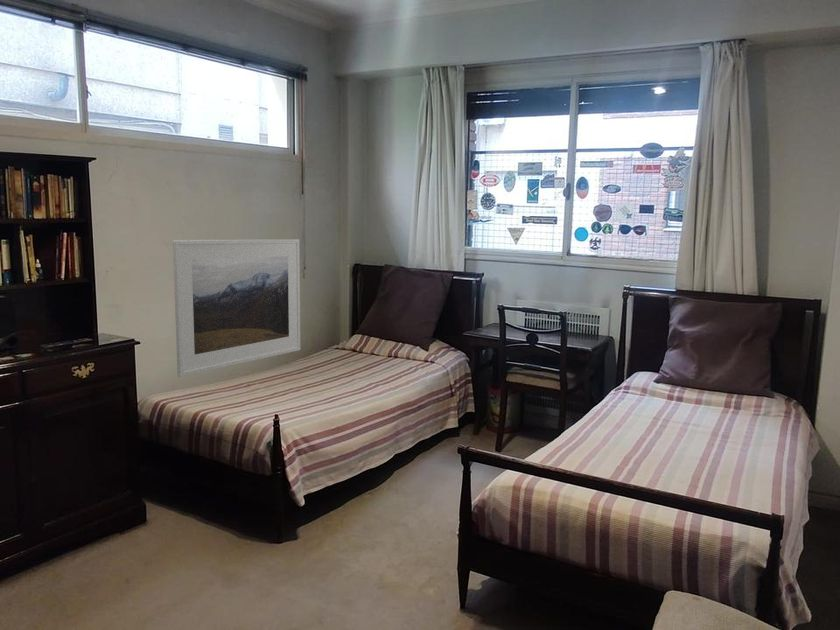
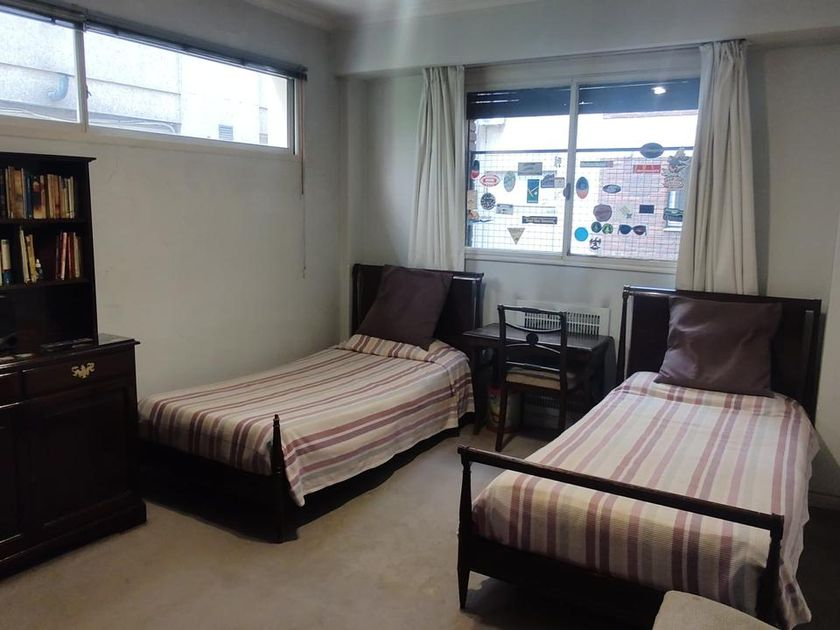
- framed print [172,238,301,378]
